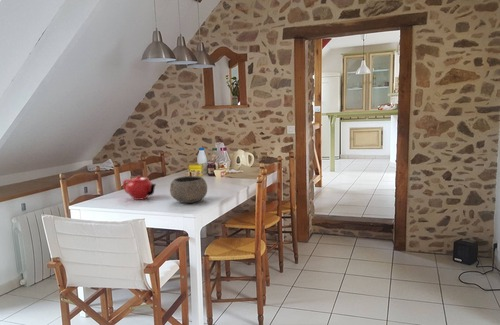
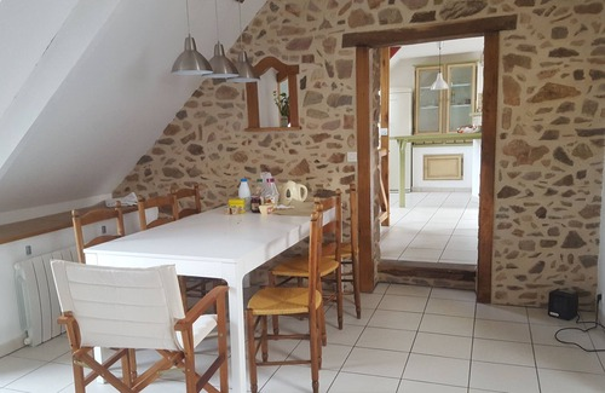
- bowl [169,175,208,204]
- teapot [122,175,157,201]
